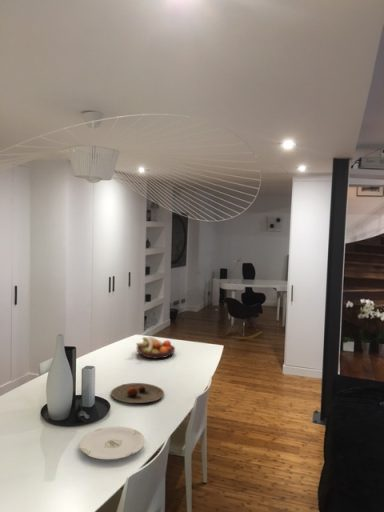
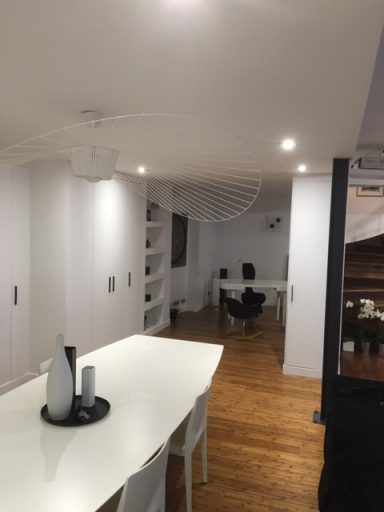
- plate [110,382,165,404]
- plate [78,425,146,461]
- fruit bowl [135,336,176,360]
